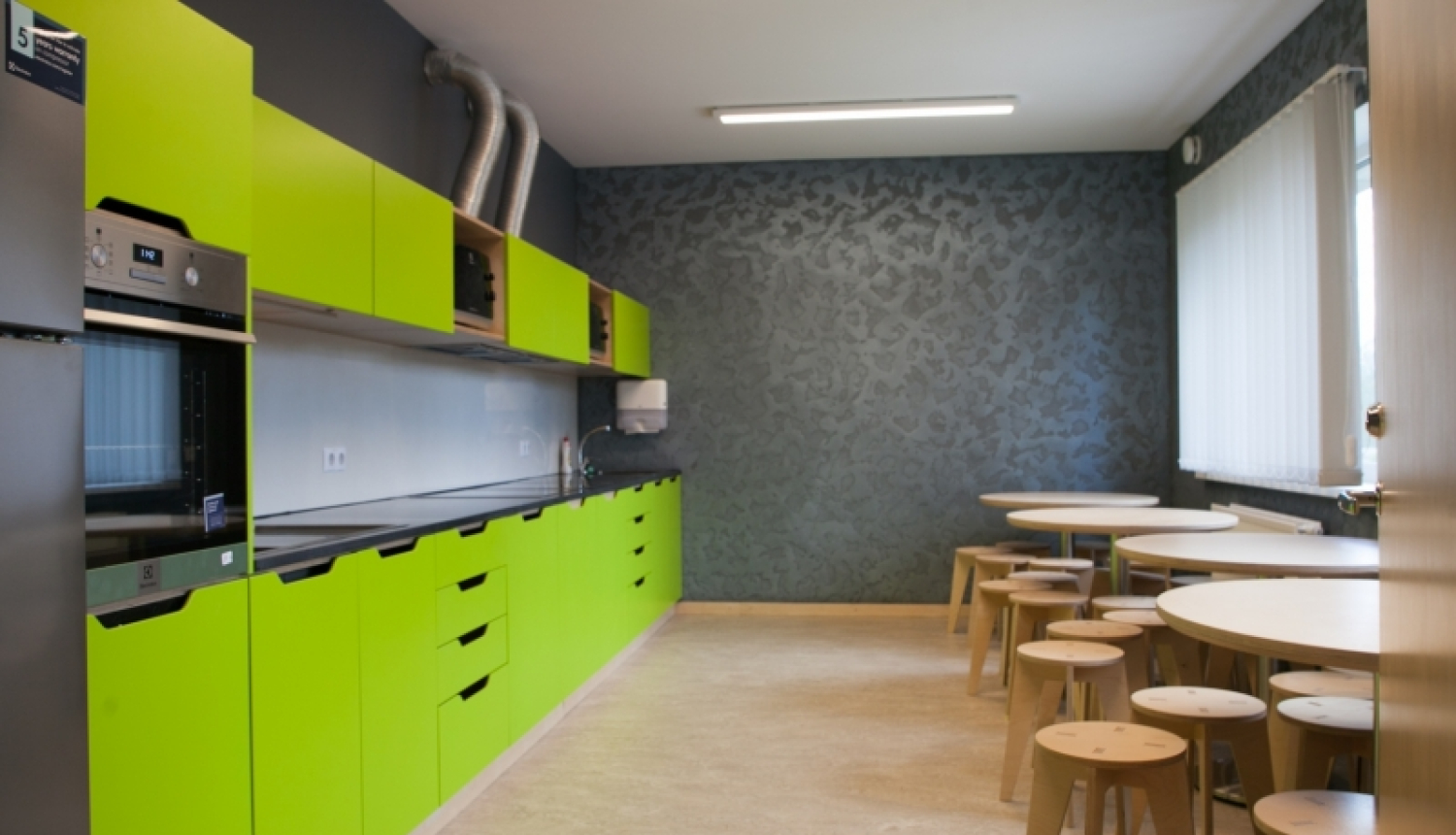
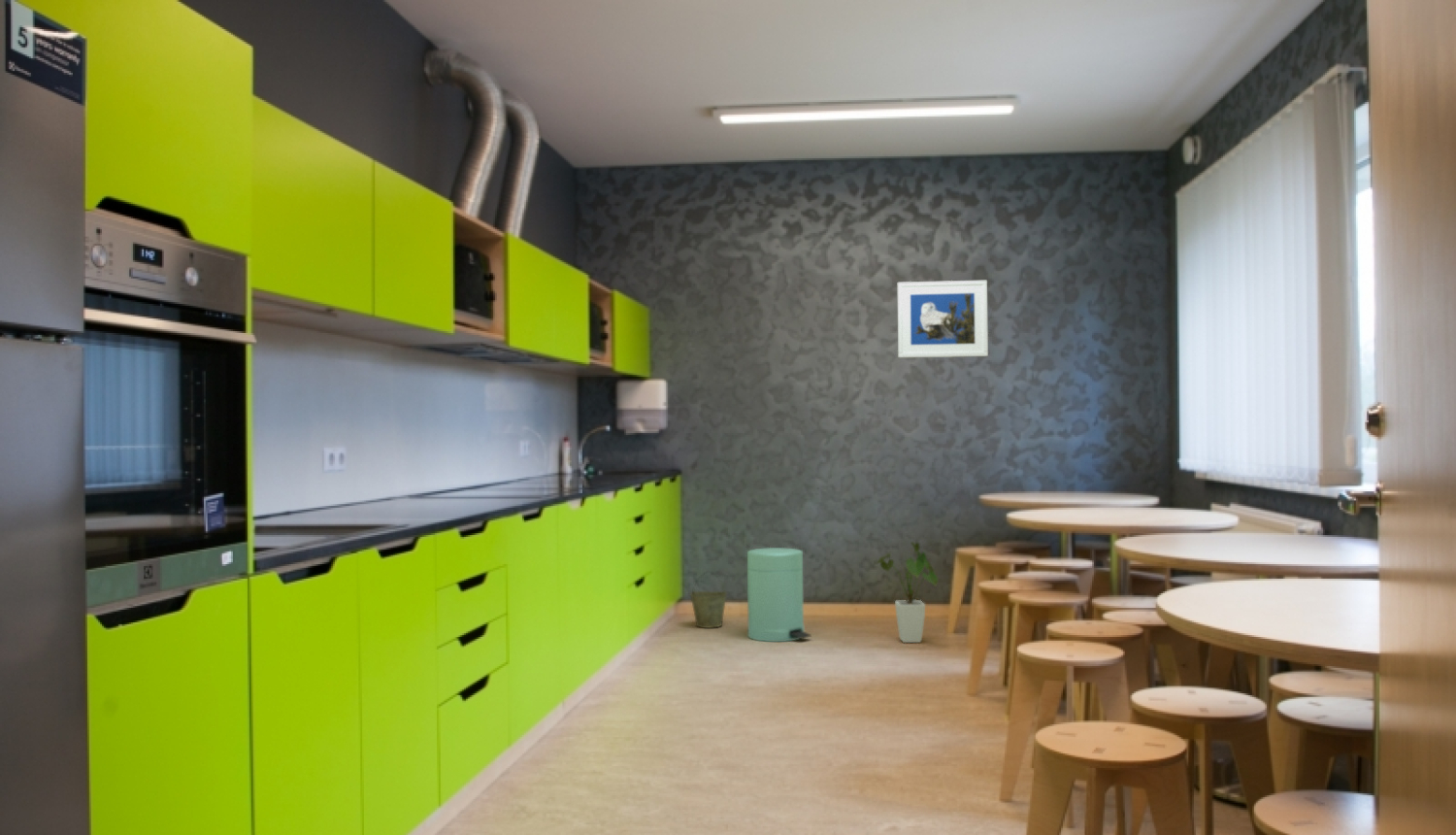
+ bucket [689,570,728,629]
+ house plant [874,541,939,644]
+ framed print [897,280,989,358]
+ trash can [746,547,812,643]
